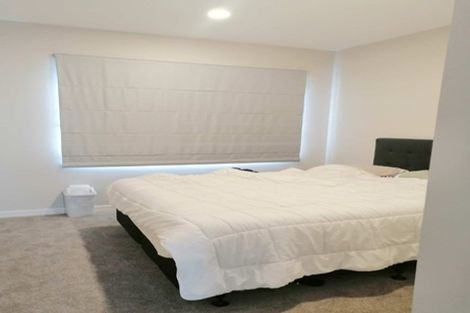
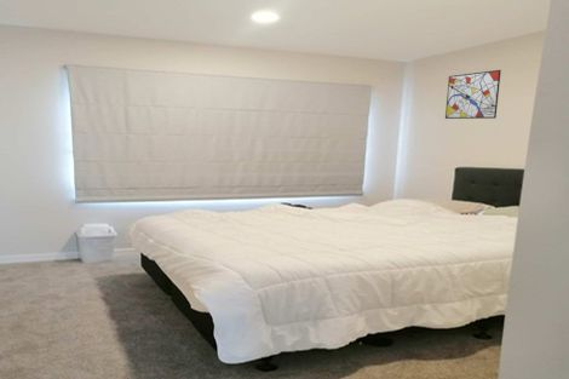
+ wall art [444,69,502,120]
